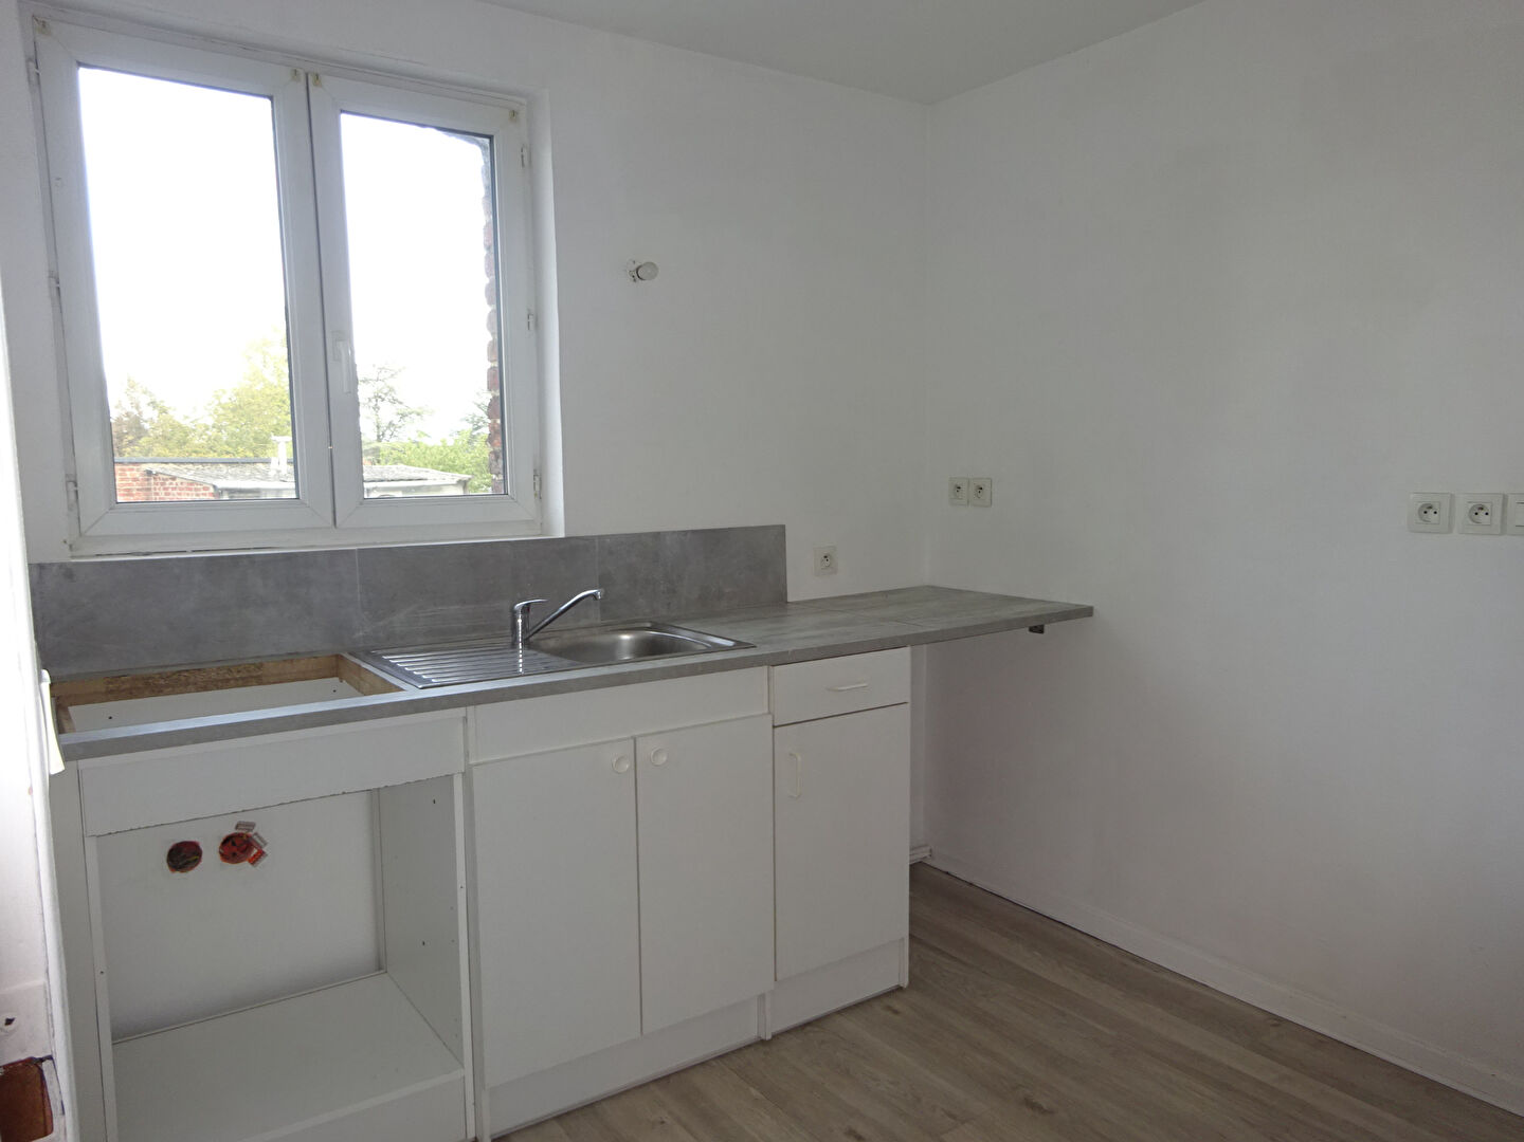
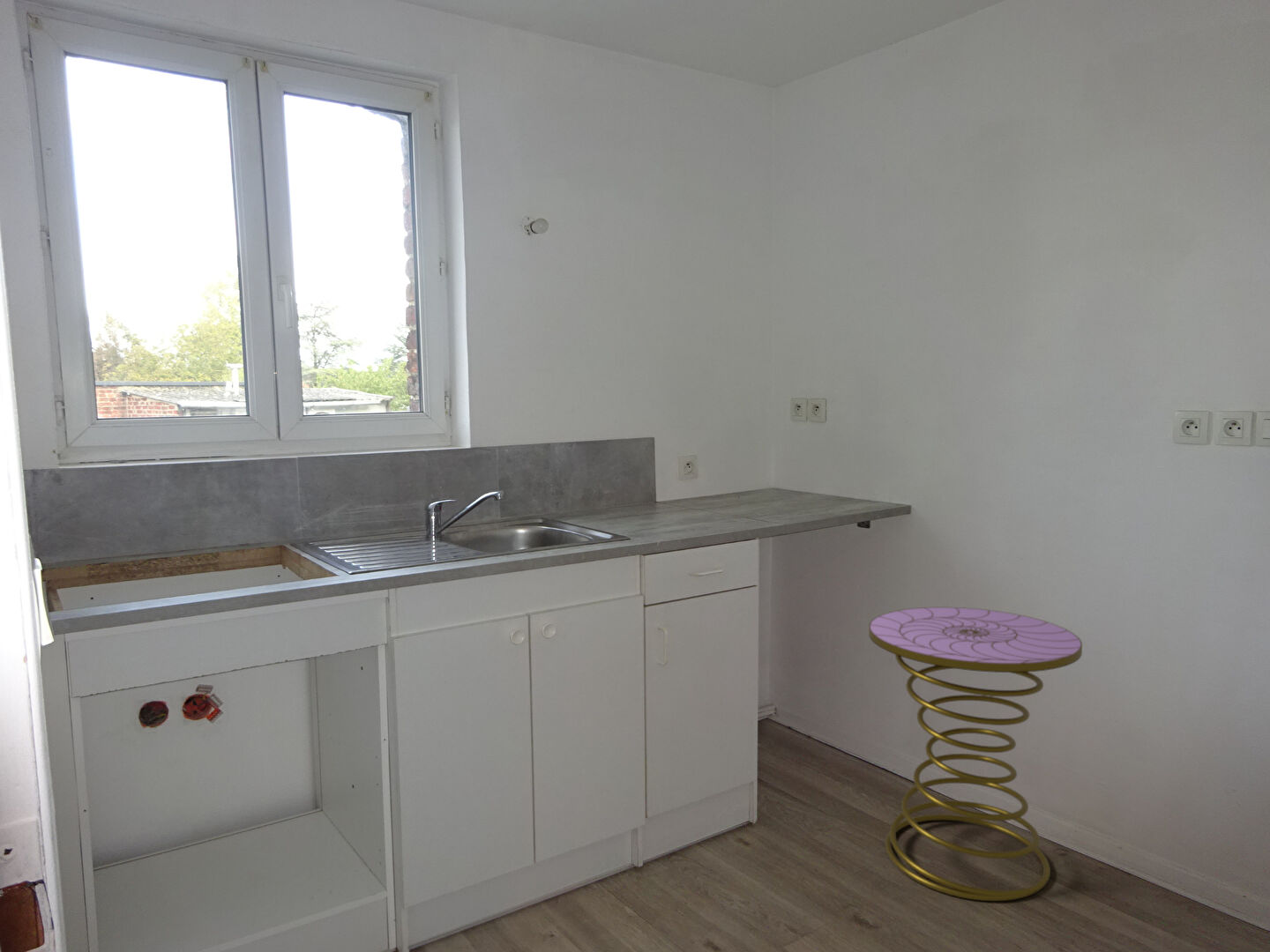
+ side table [868,606,1083,902]
